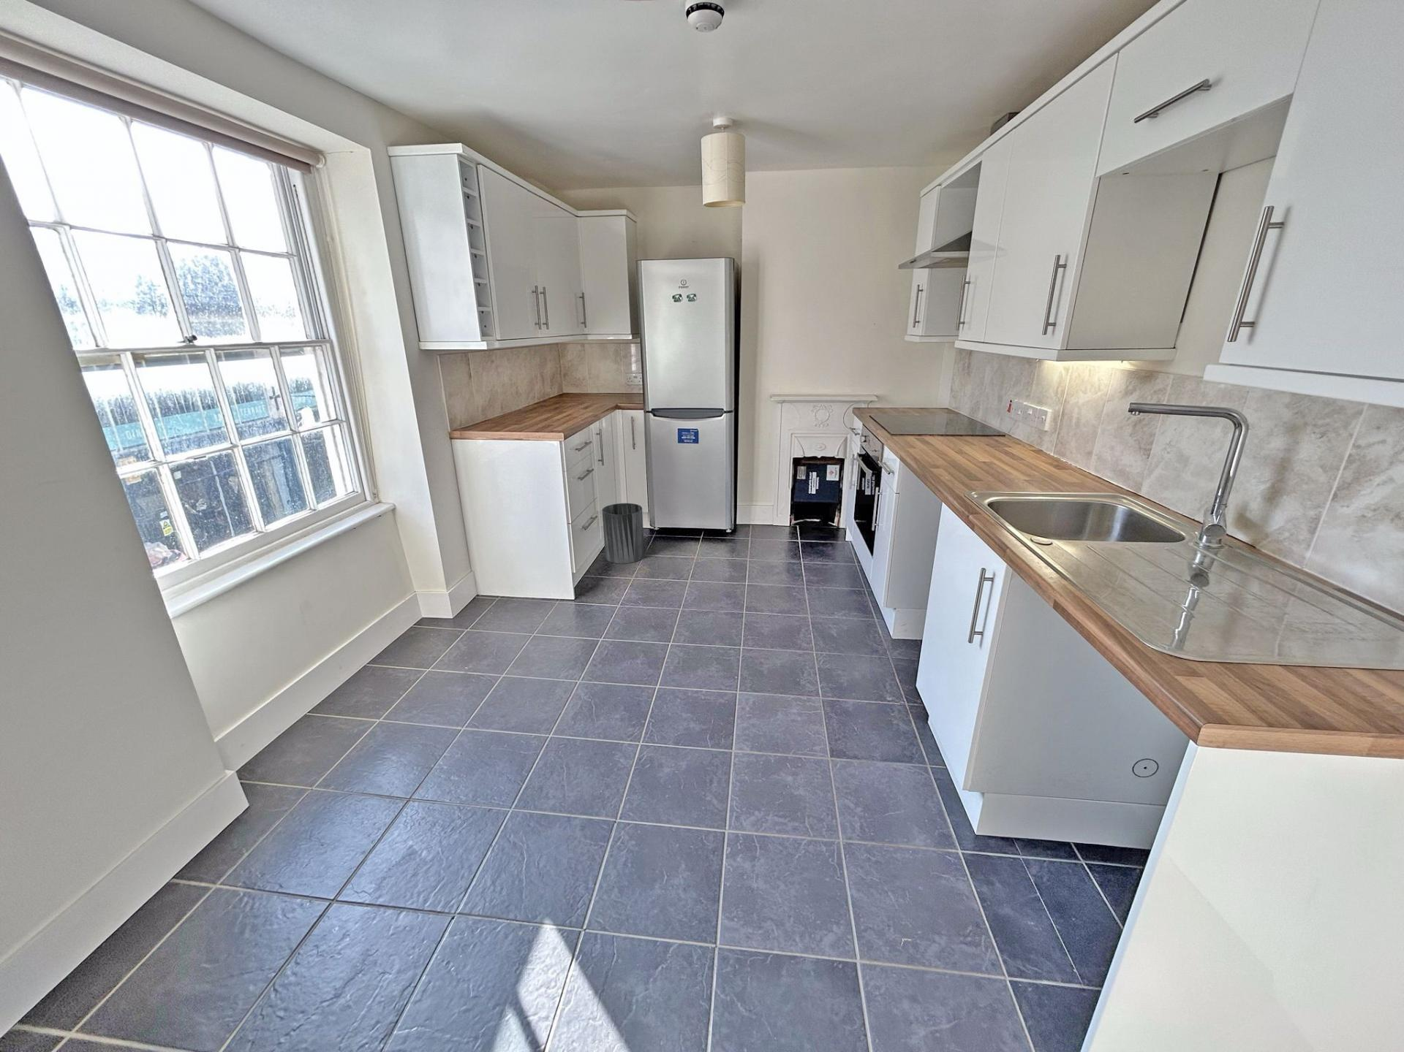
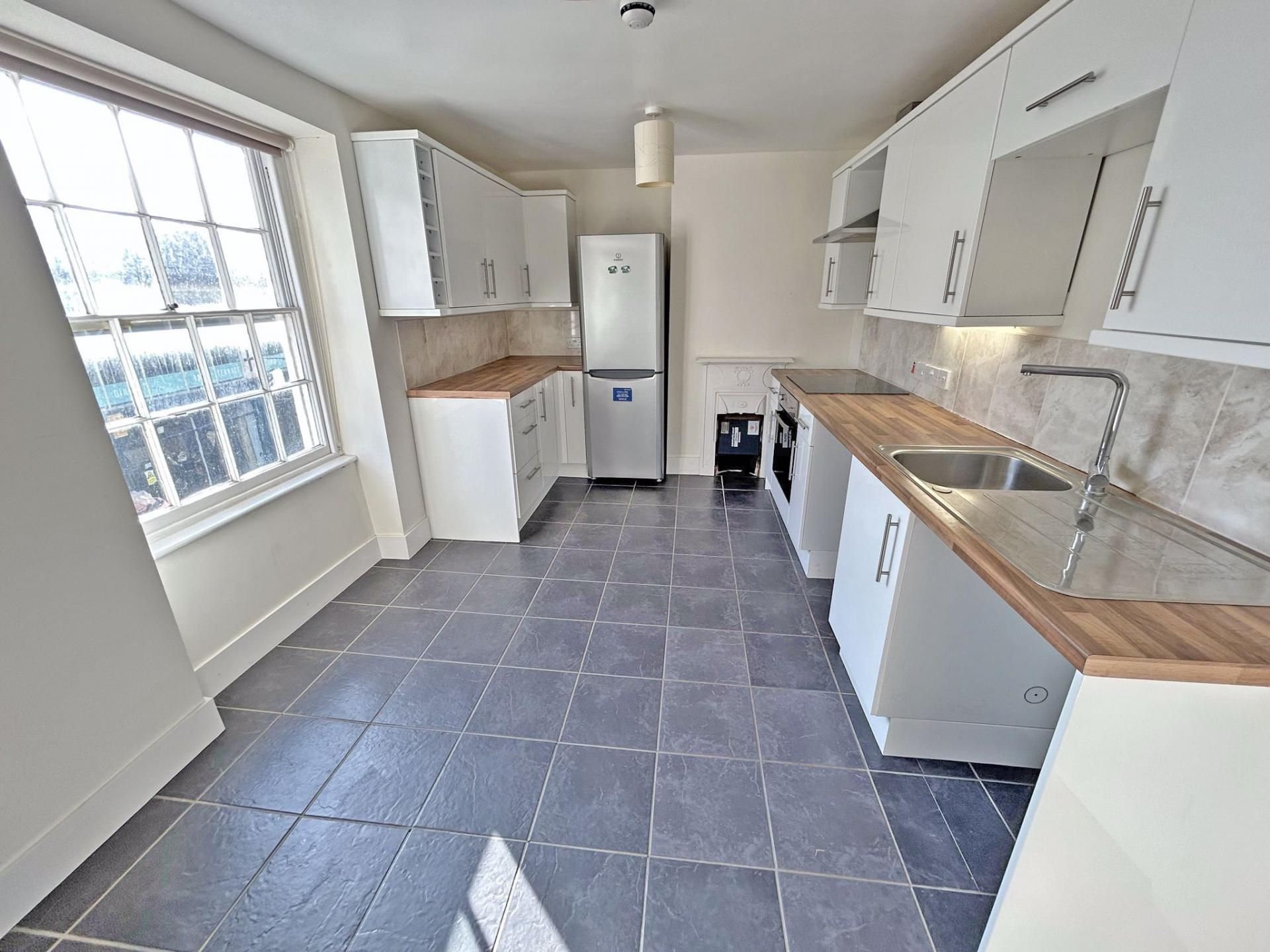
- trash can [601,503,645,564]
